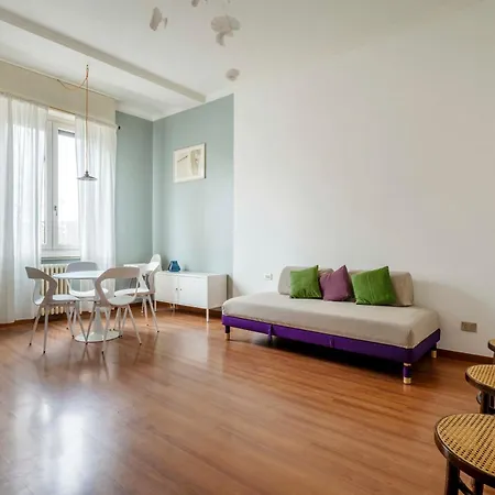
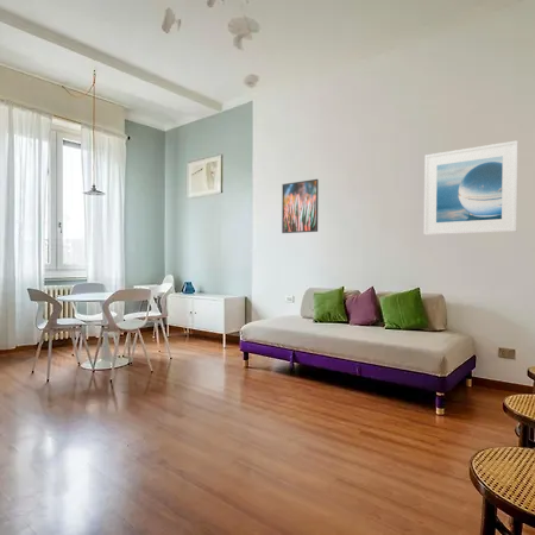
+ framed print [281,178,320,234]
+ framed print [423,139,520,237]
